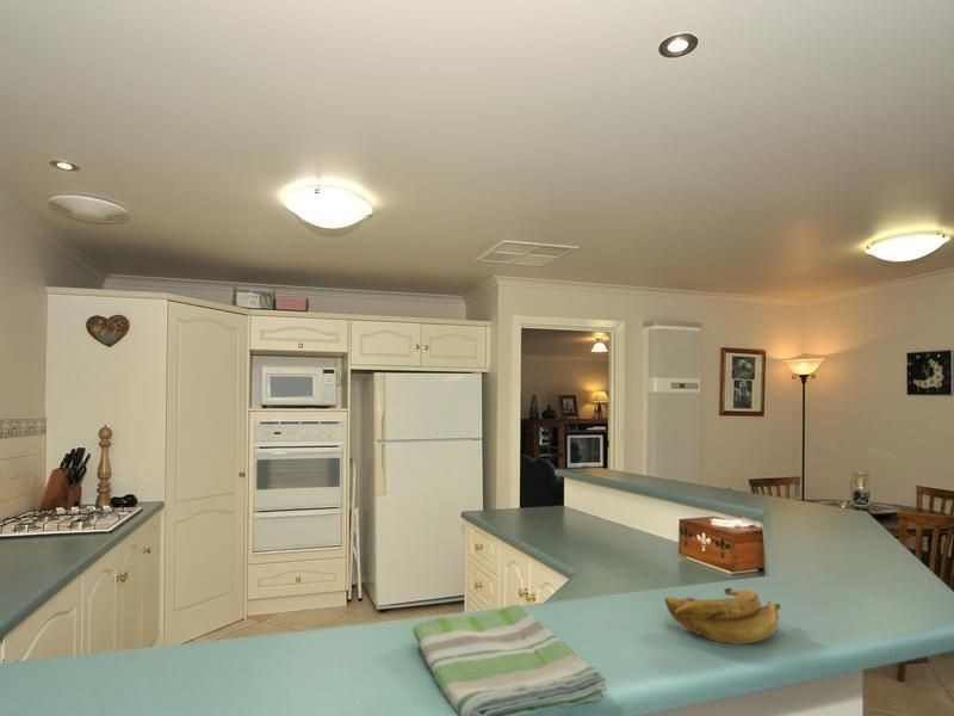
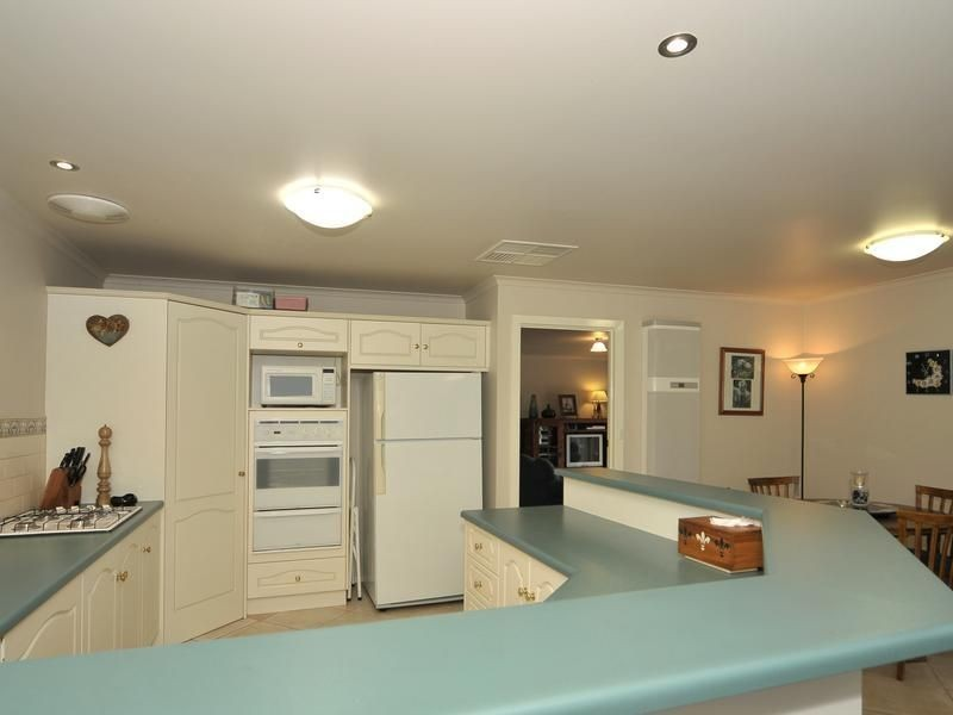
- banana [664,587,781,646]
- dish towel [411,604,608,716]
